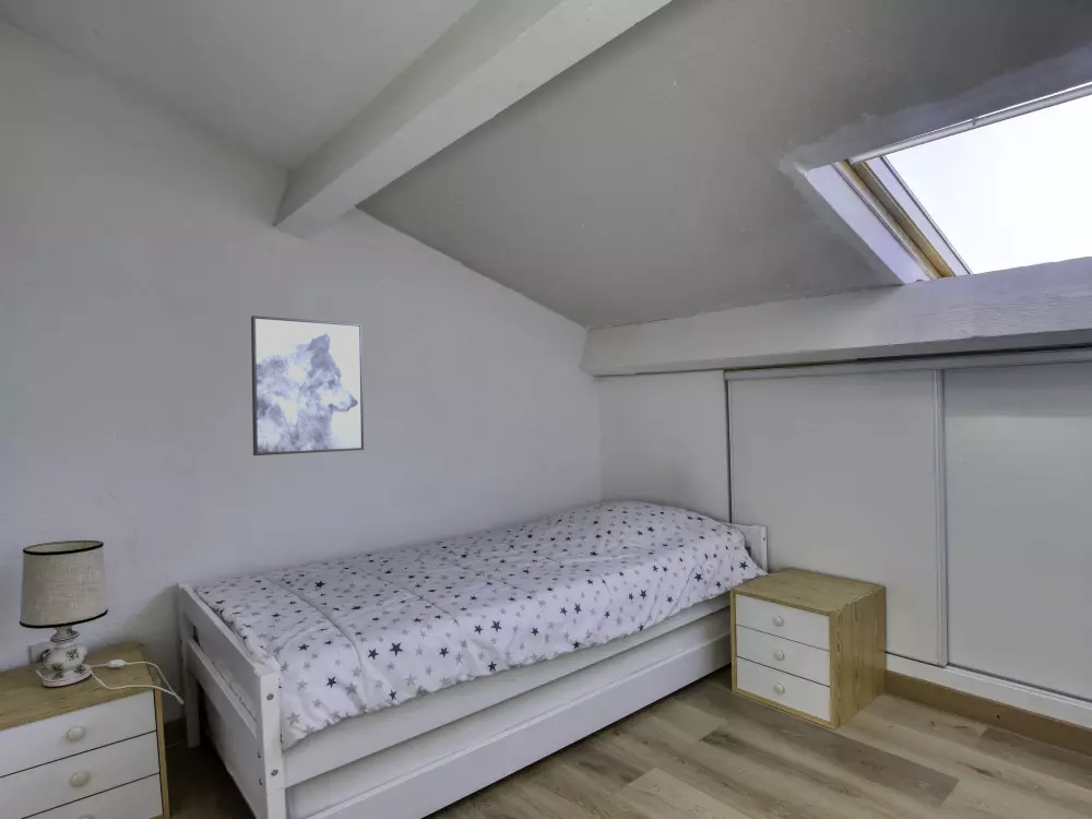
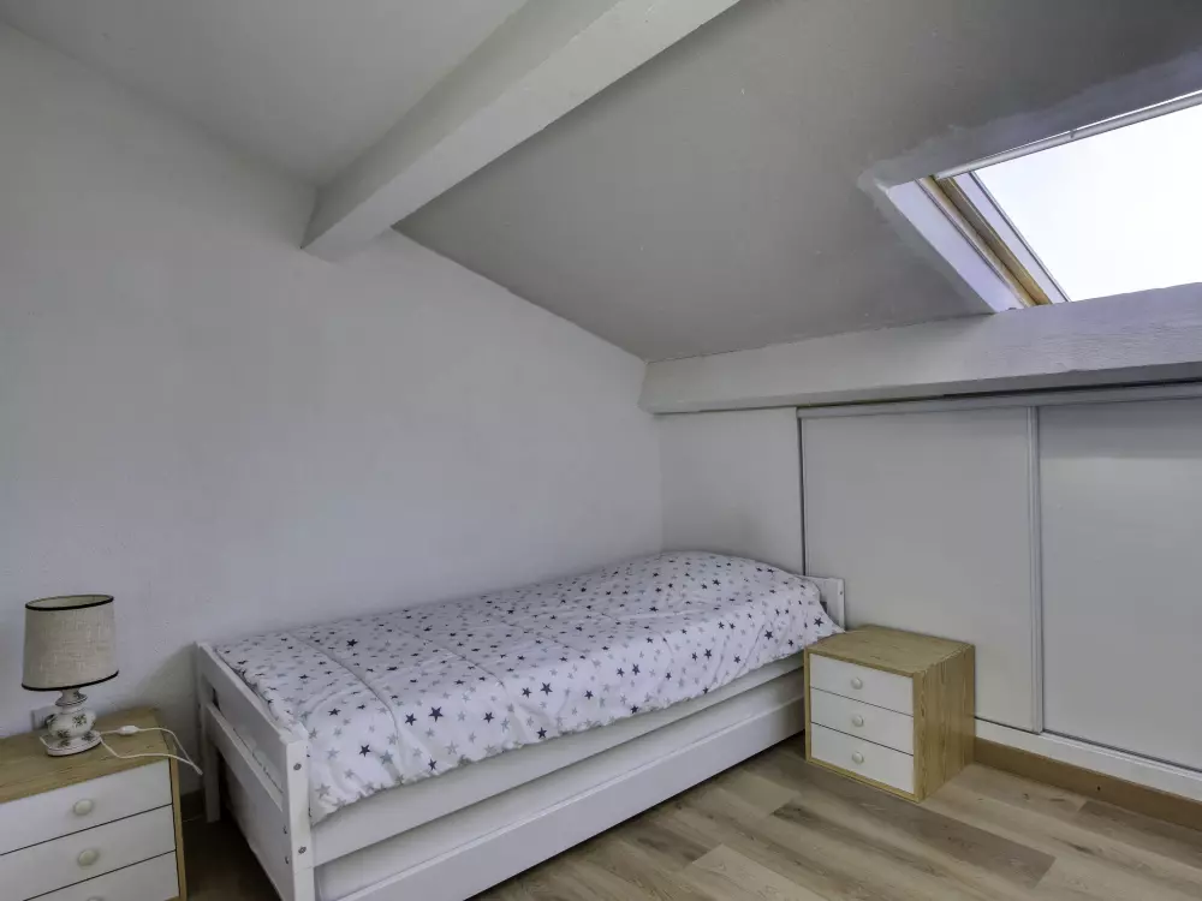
- wall art [250,314,365,456]
